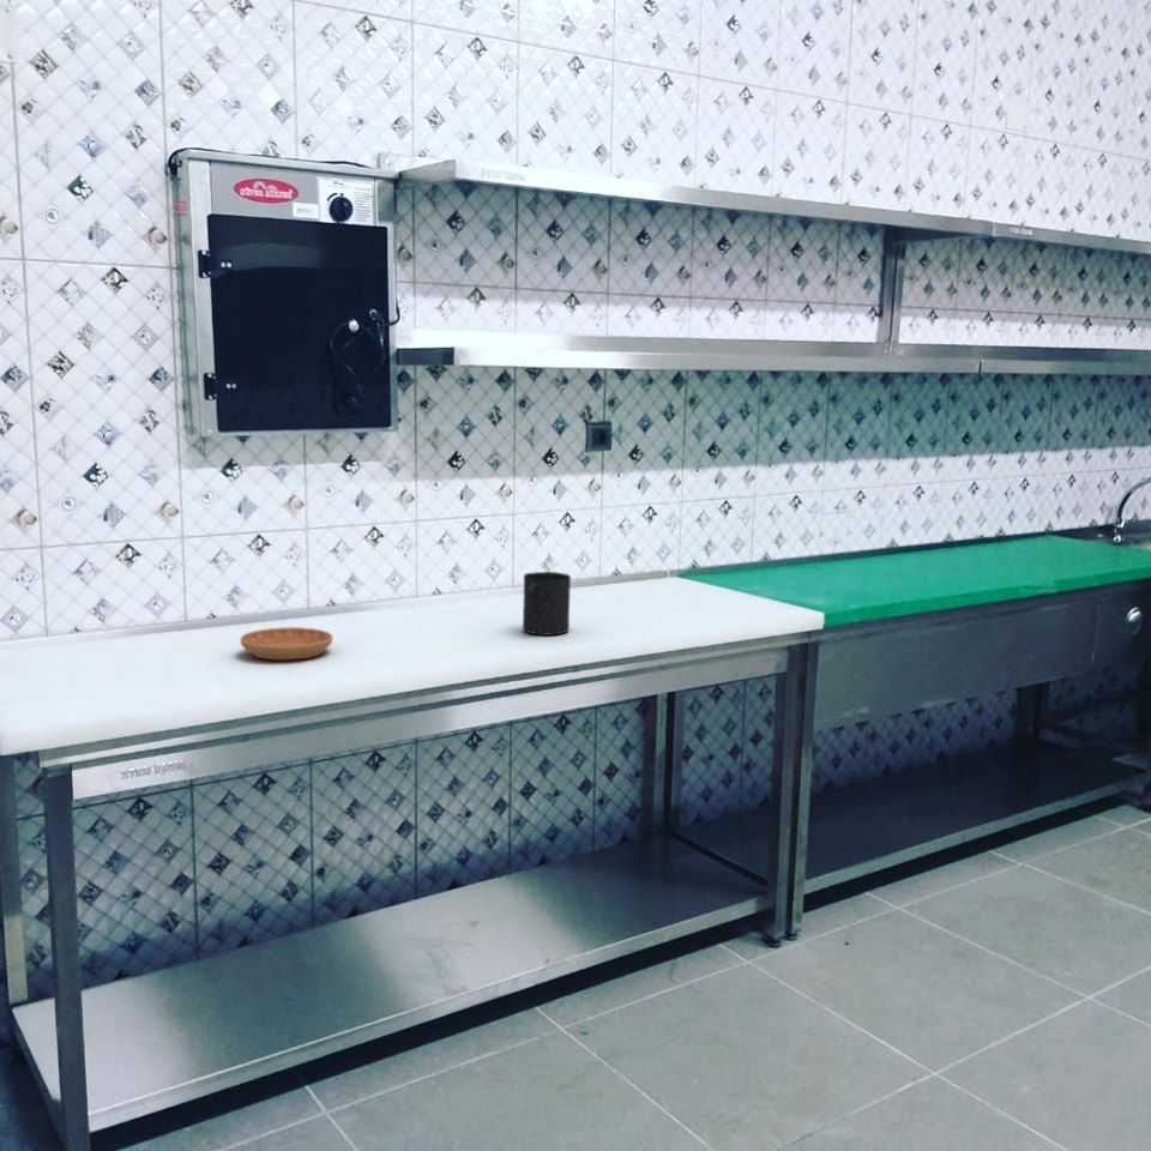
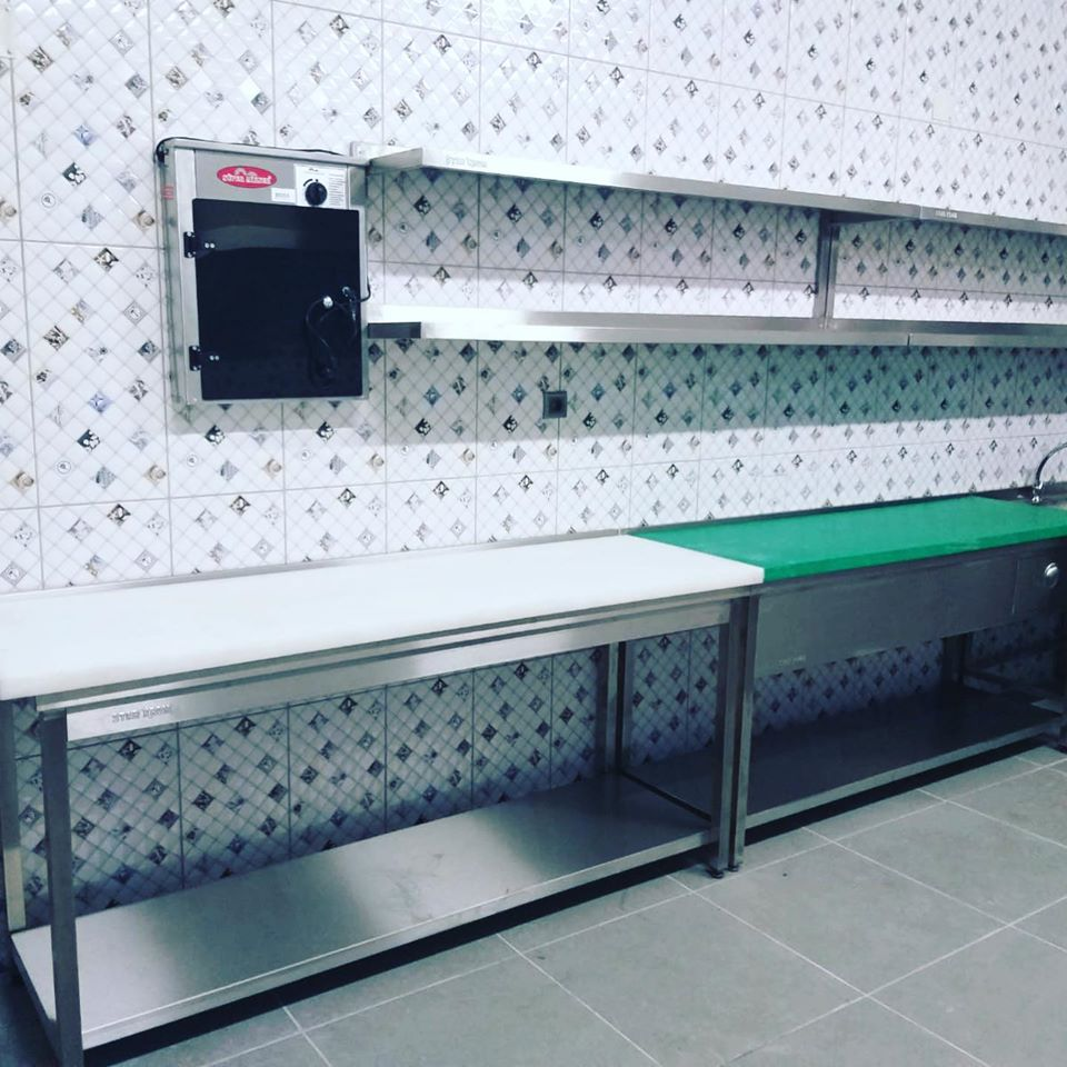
- saucer [239,626,335,661]
- mug [522,571,572,637]
